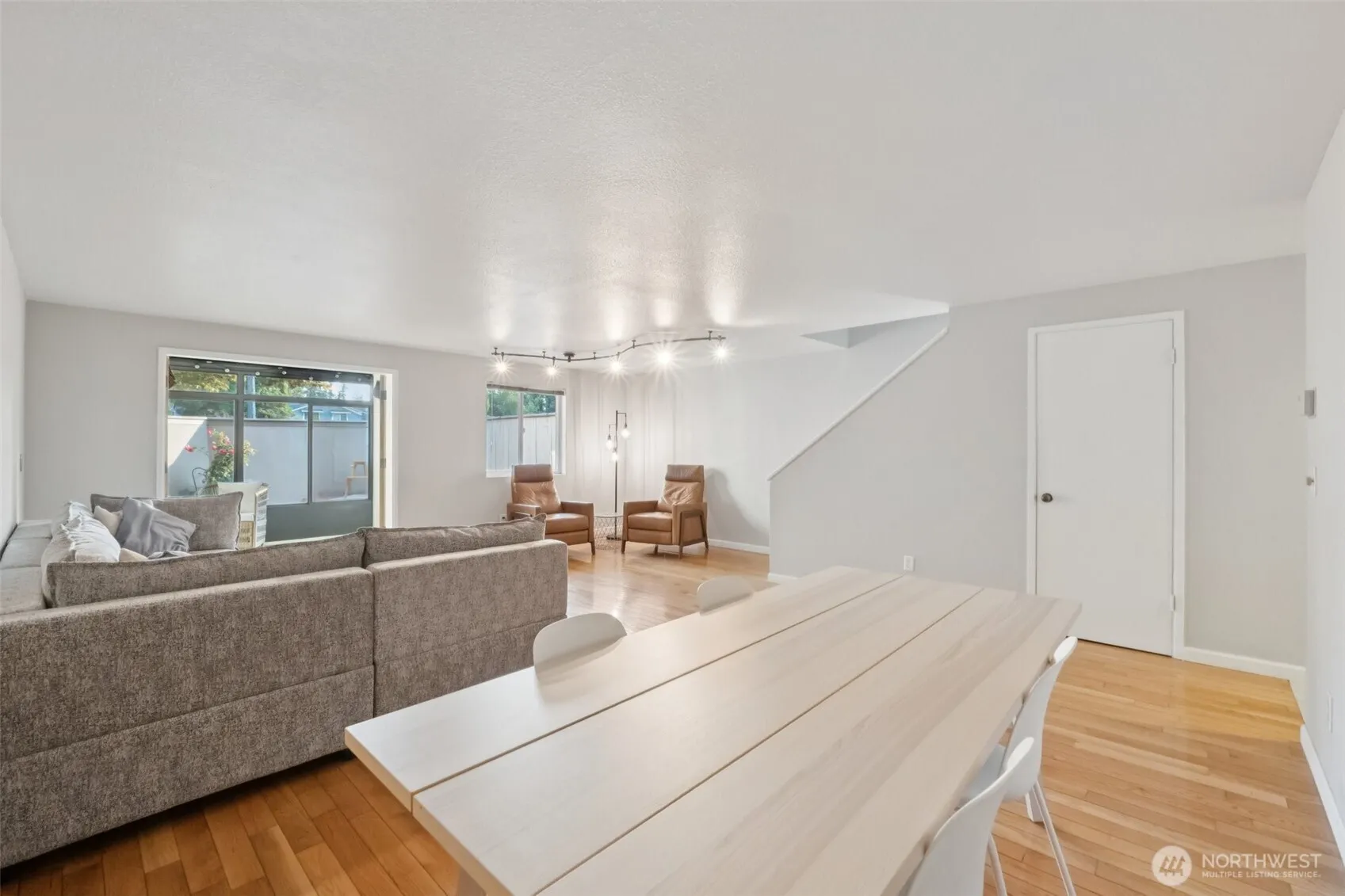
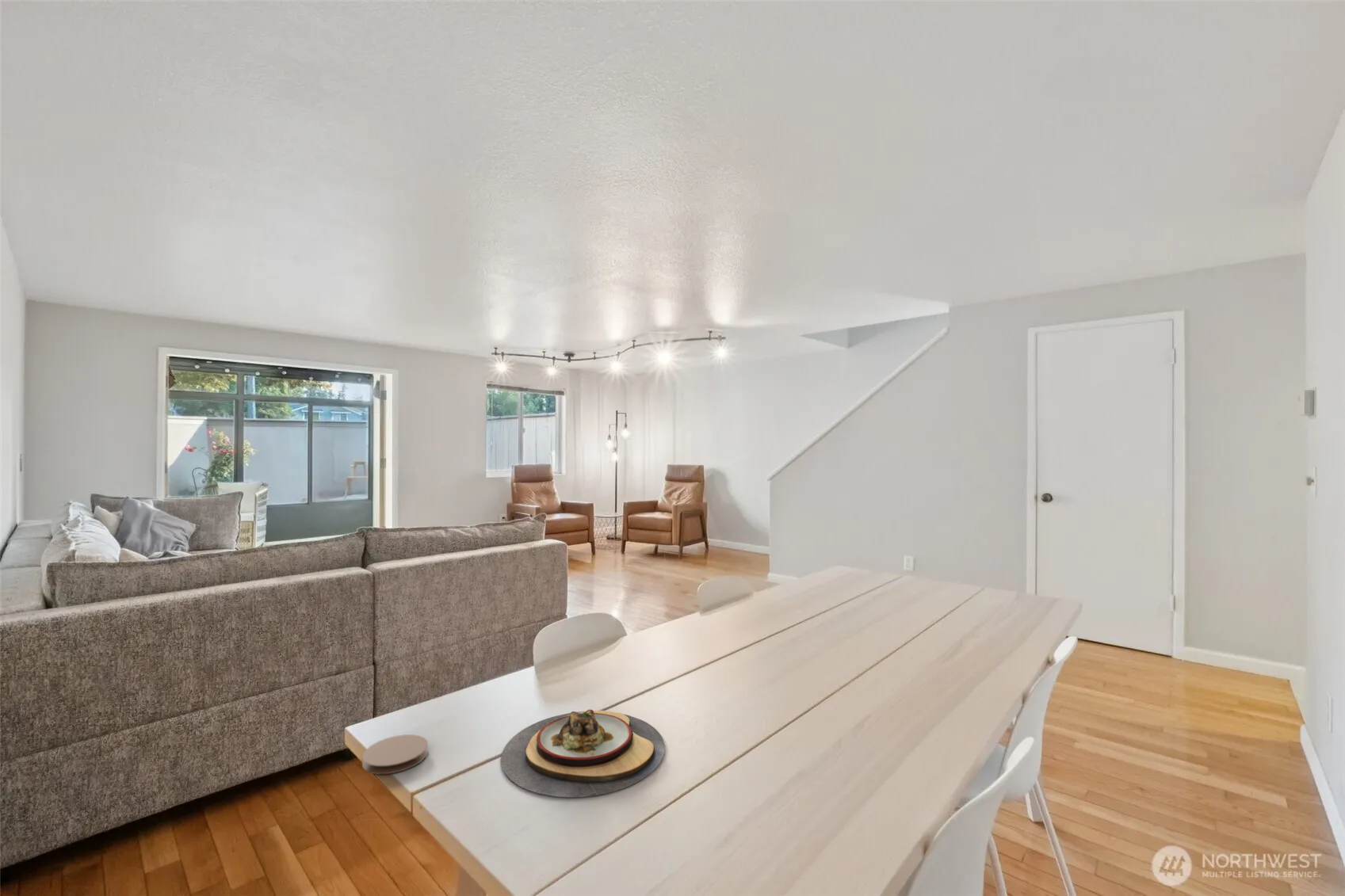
+ plate [500,709,666,798]
+ coaster [361,734,429,775]
